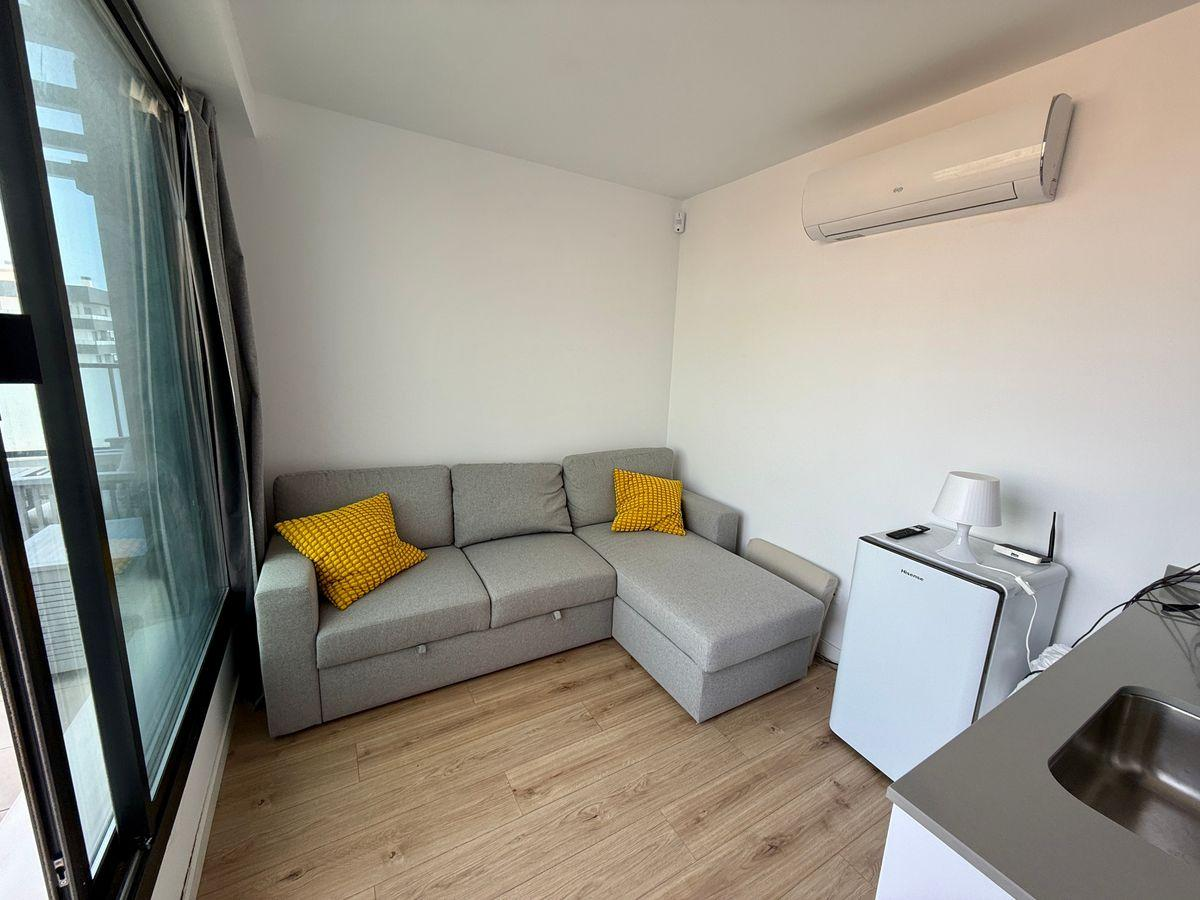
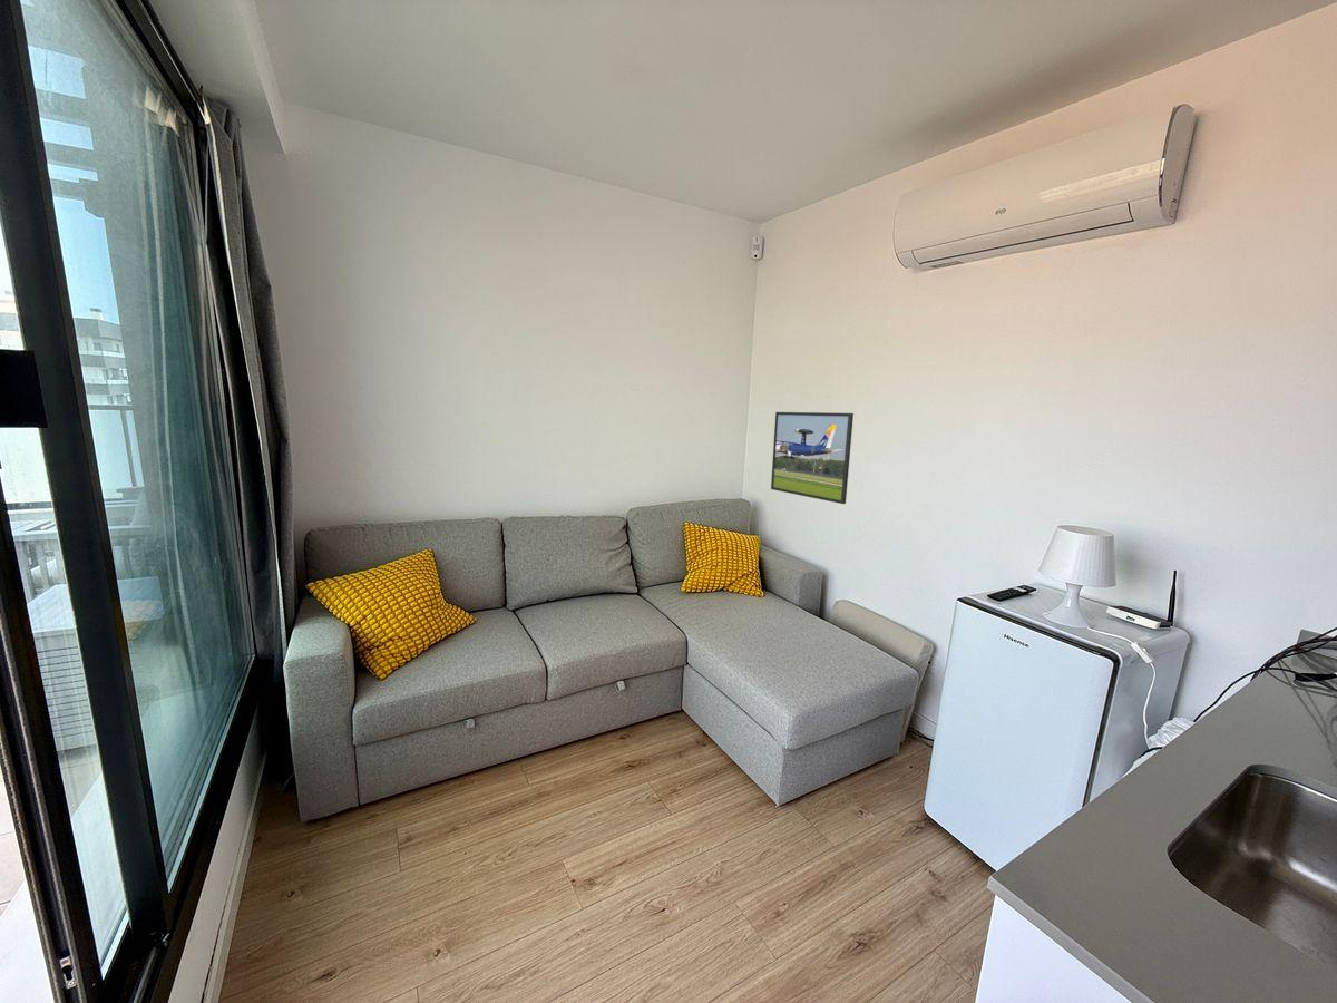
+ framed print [770,411,855,505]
